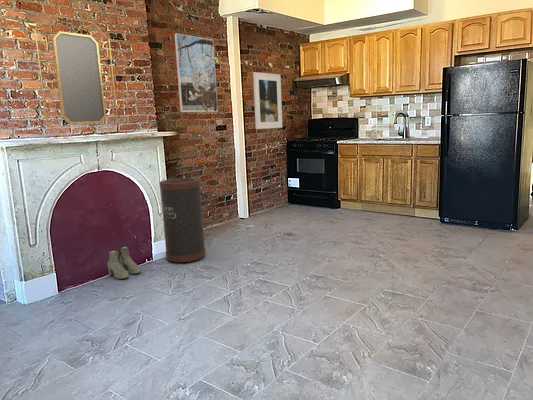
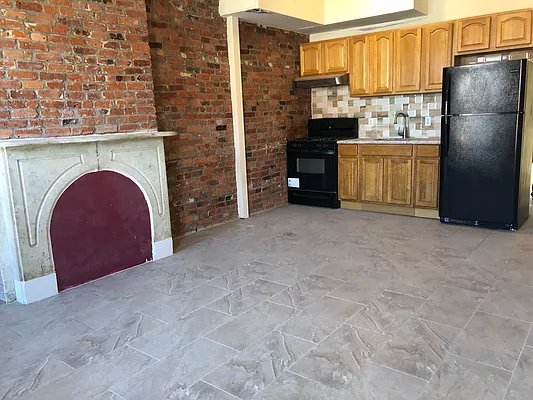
- boots [107,244,142,280]
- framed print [252,71,283,130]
- trash can [159,177,206,264]
- home mirror [33,13,119,139]
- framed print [174,32,219,113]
